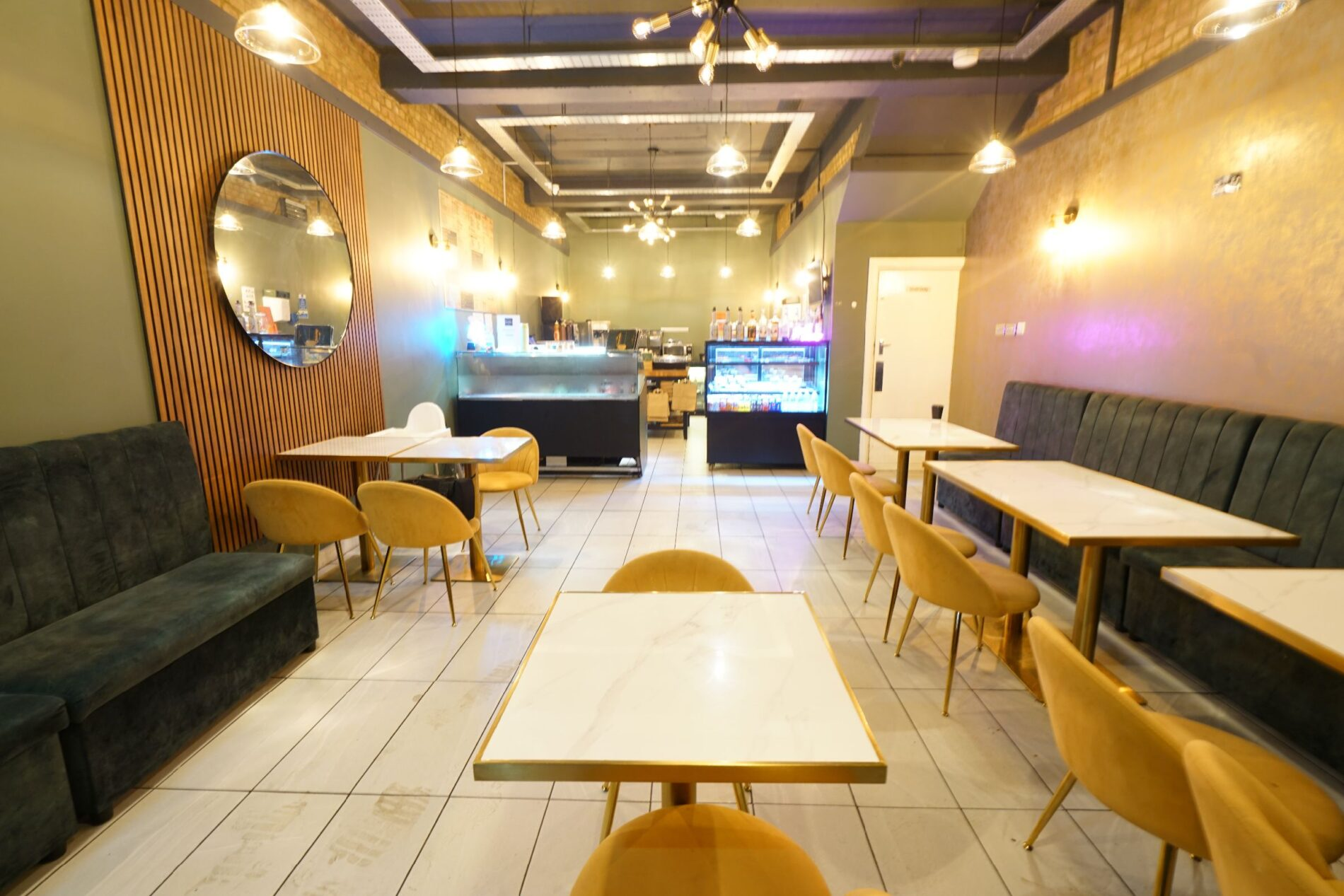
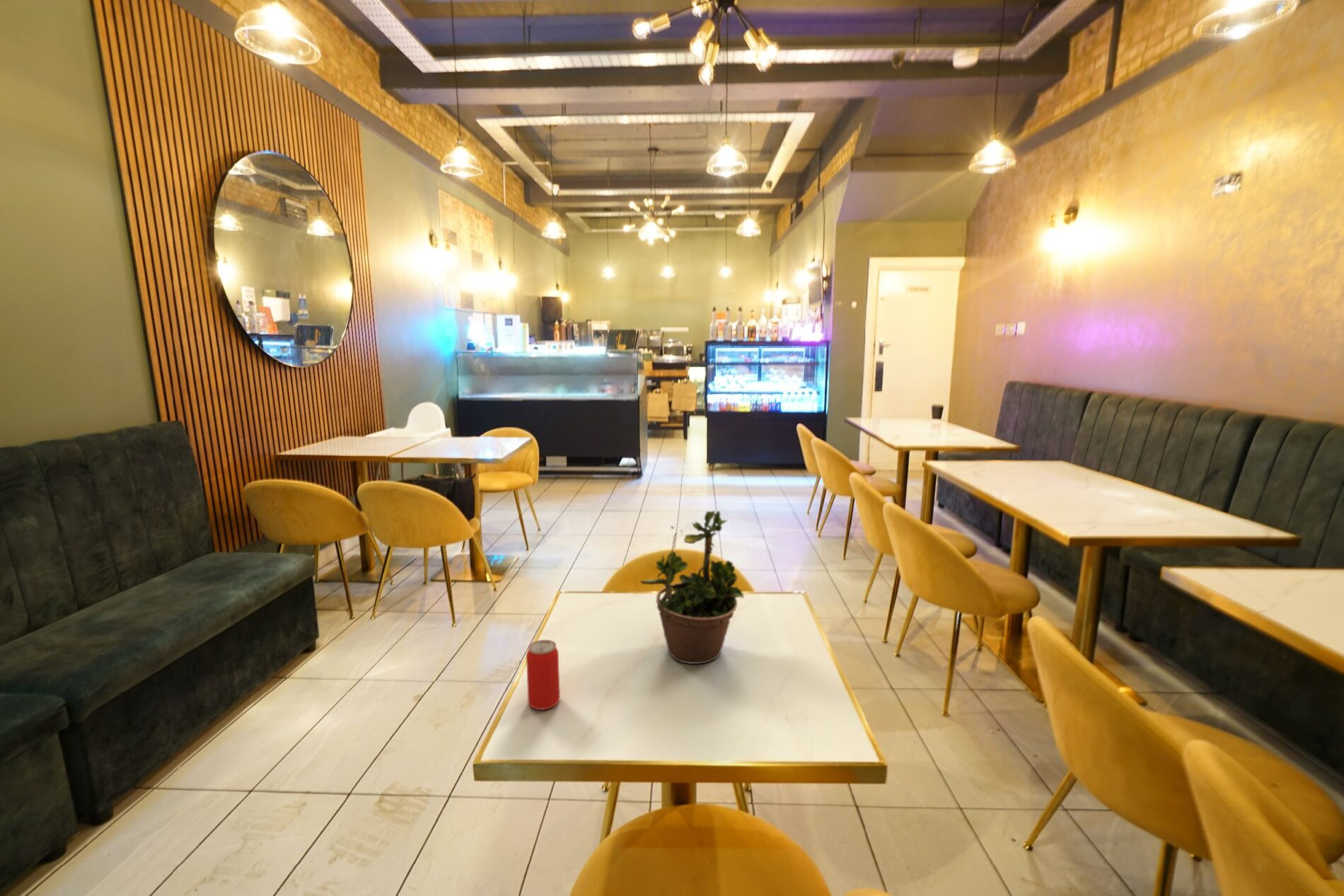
+ potted plant [639,501,745,665]
+ beverage can [526,639,561,711]
